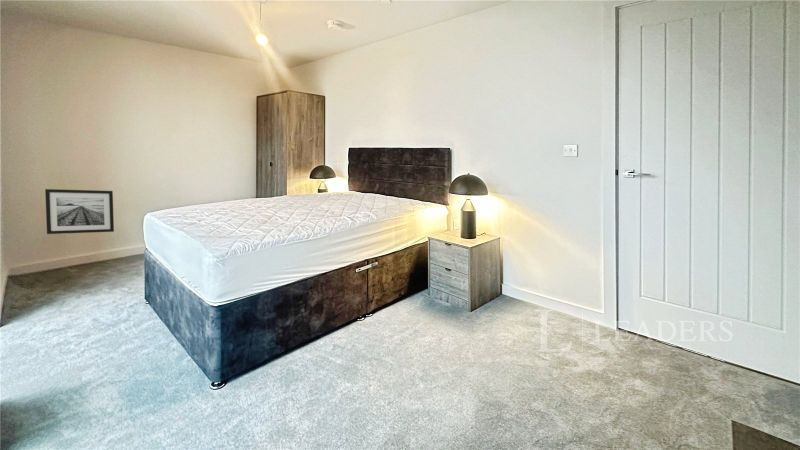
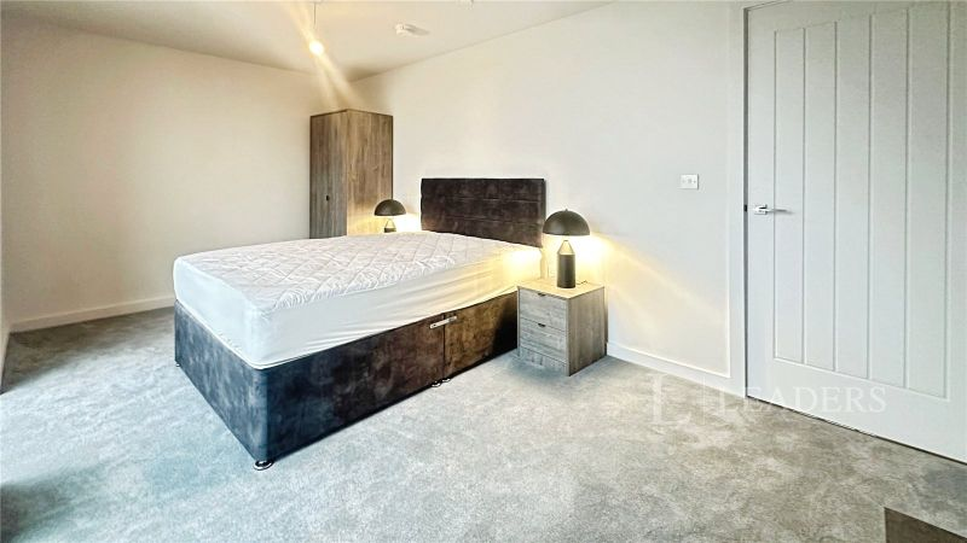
- wall art [44,188,115,235]
